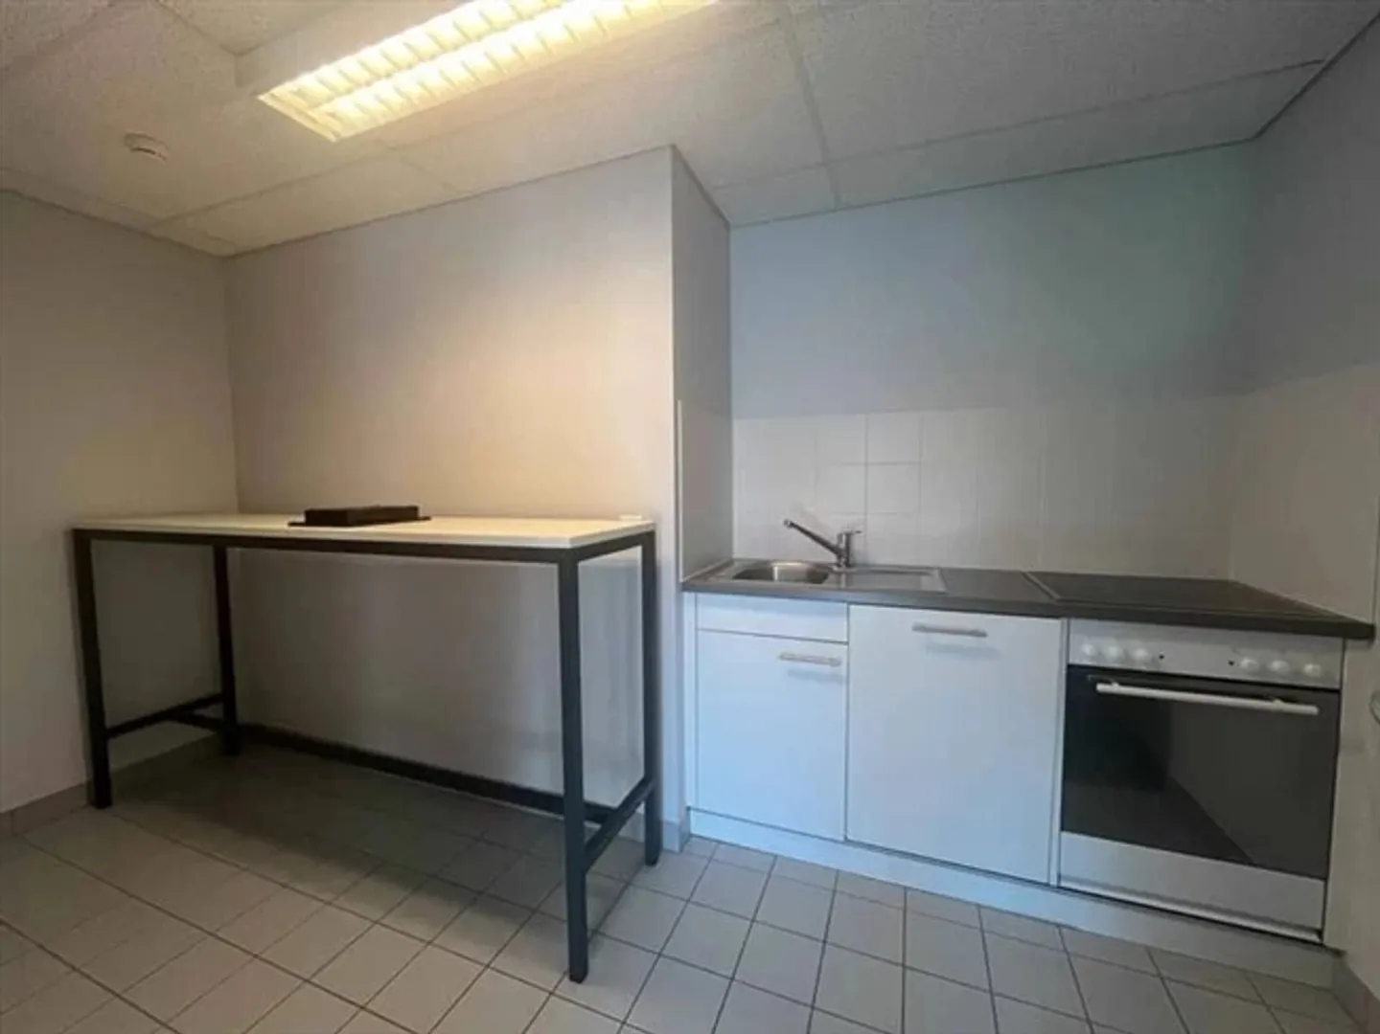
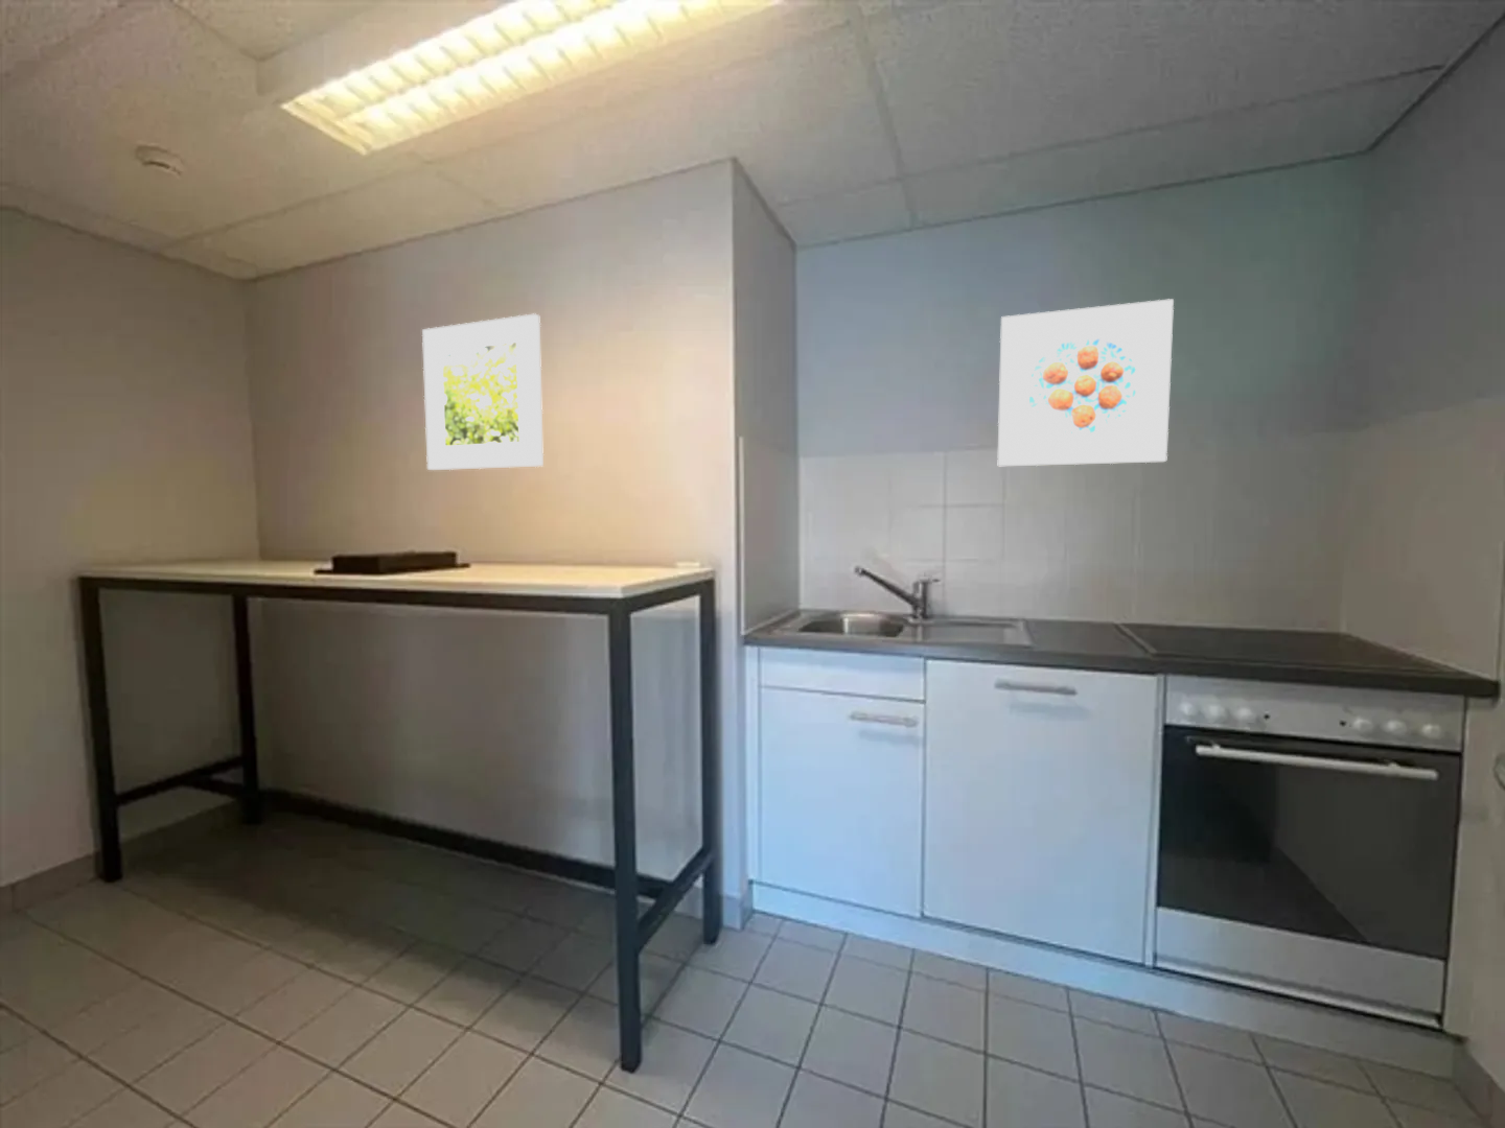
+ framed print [997,297,1174,467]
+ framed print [421,313,544,472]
